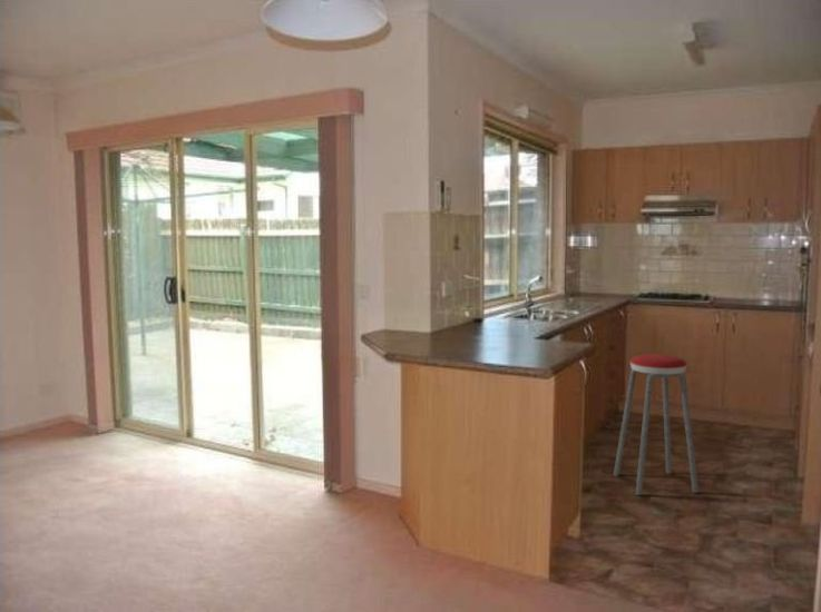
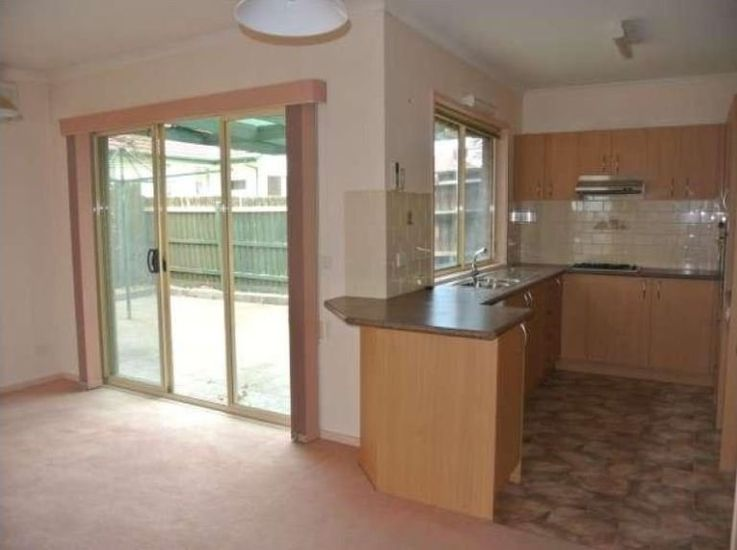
- music stool [613,353,700,496]
